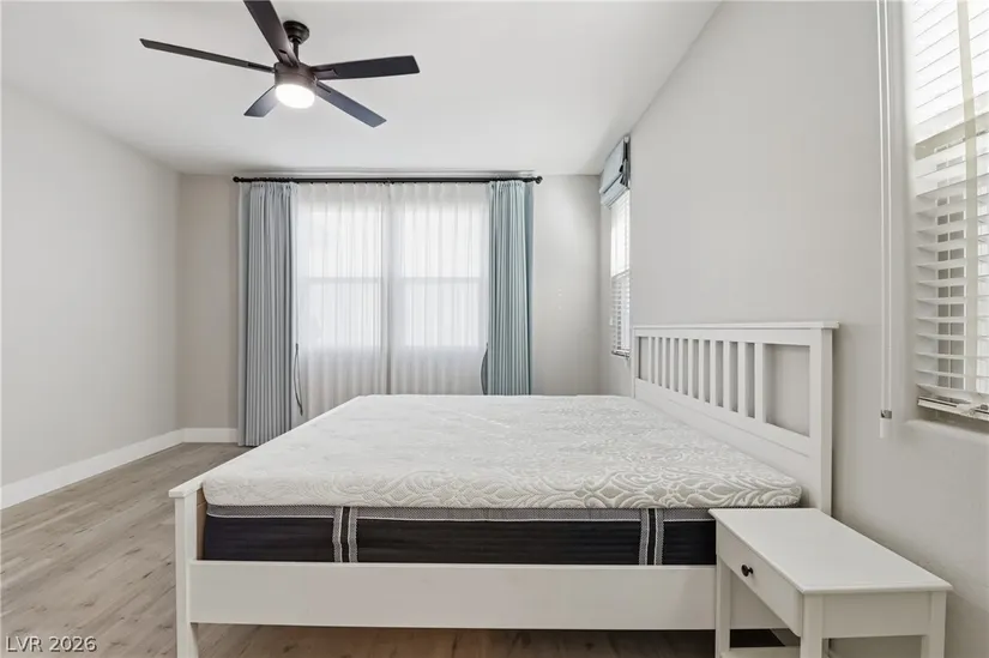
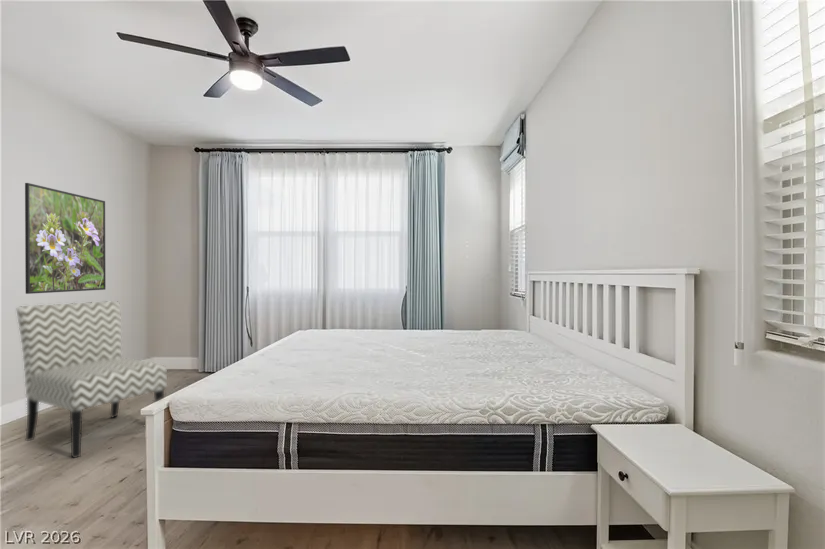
+ chair [16,300,168,459]
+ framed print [24,182,107,295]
